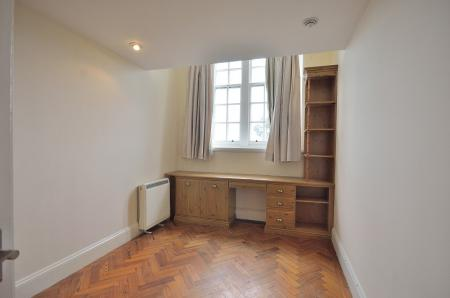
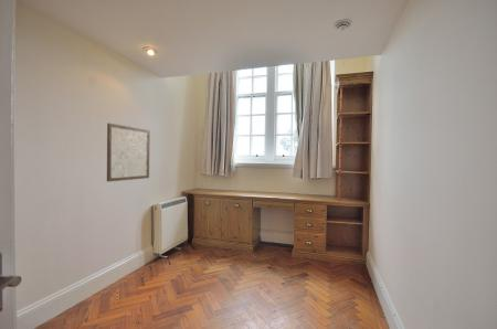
+ wall art [106,123,151,183]
